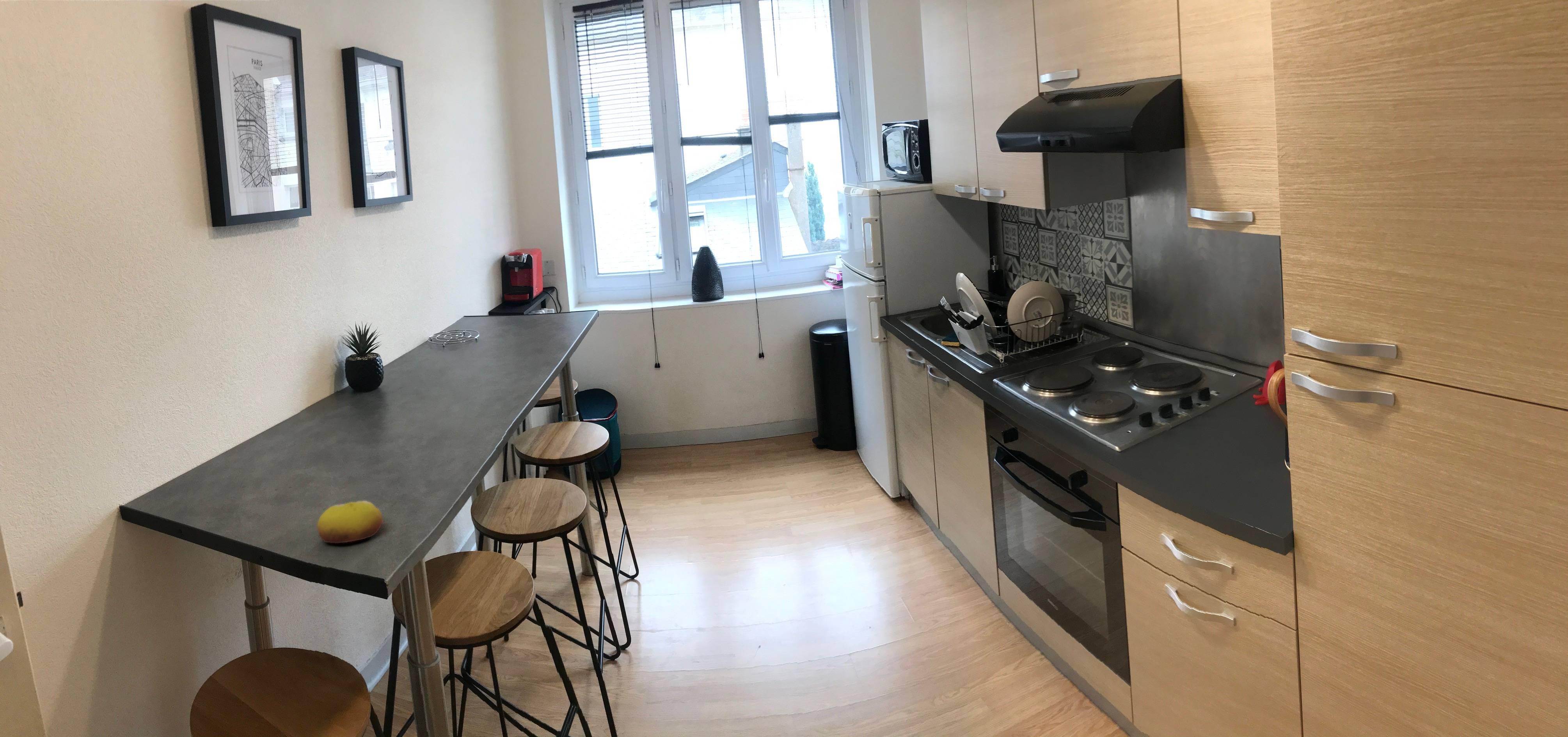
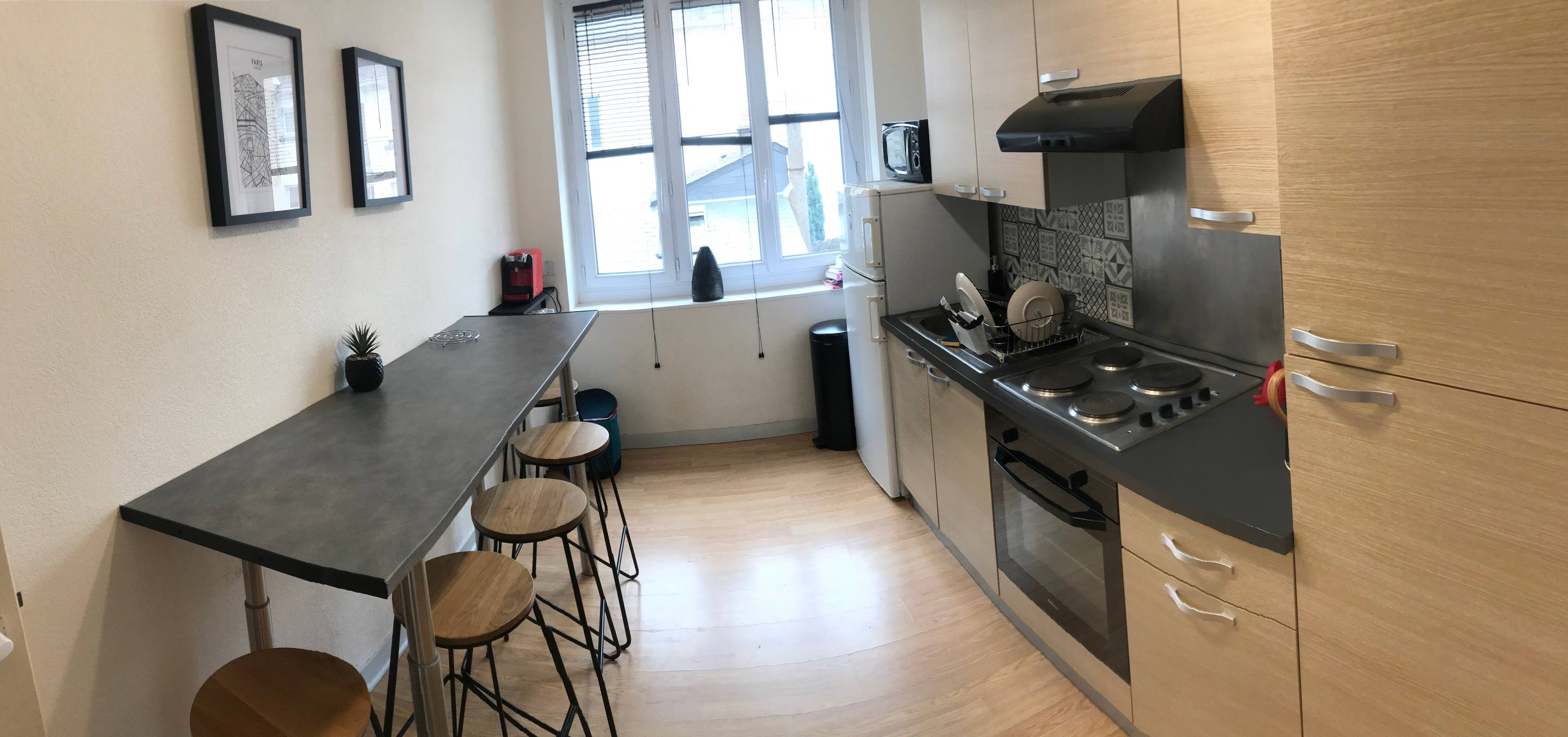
- fruit [317,500,384,543]
